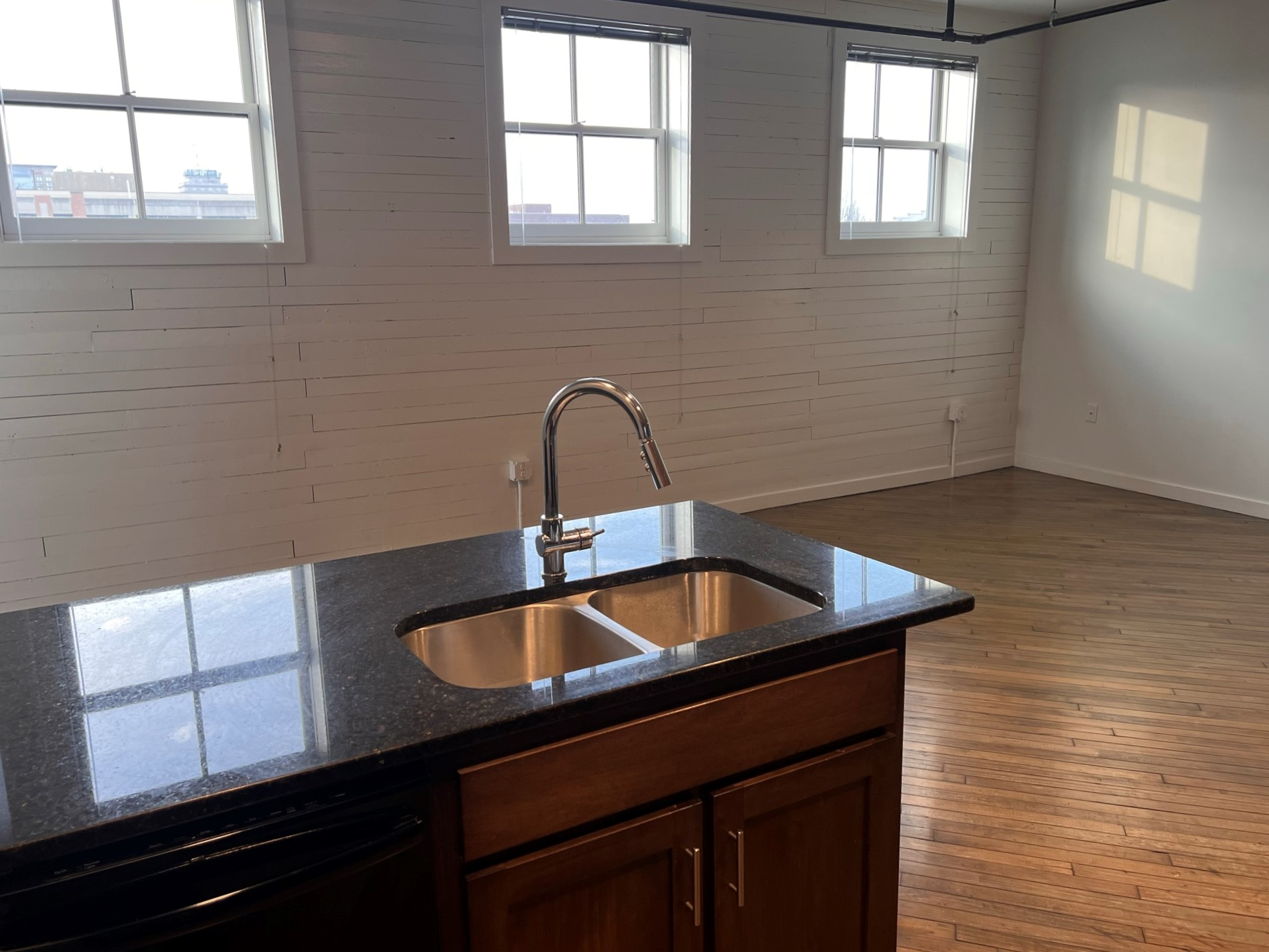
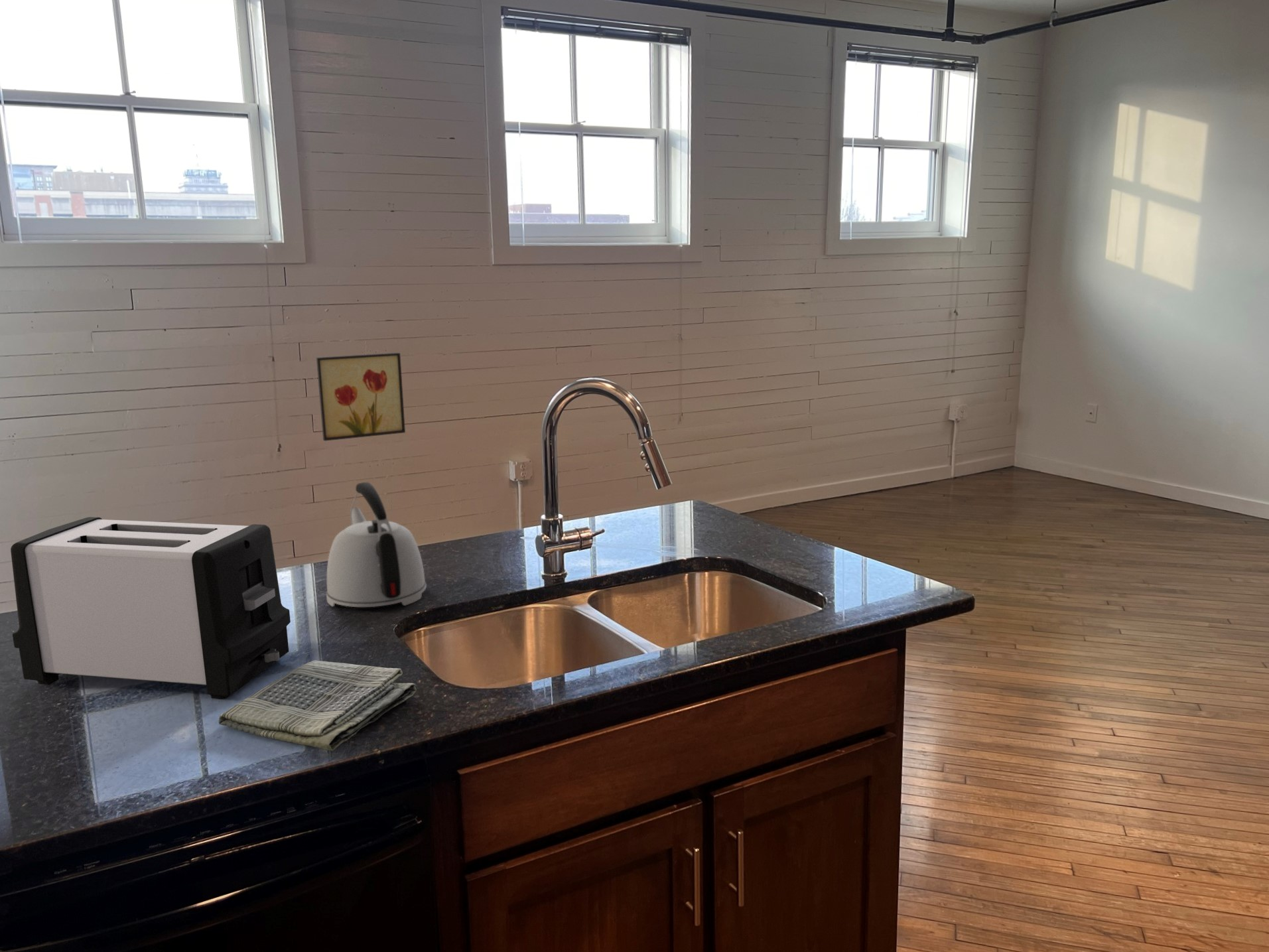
+ toaster [10,516,291,699]
+ dish towel [218,660,417,752]
+ kettle [326,482,427,608]
+ wall art [316,352,406,442]
